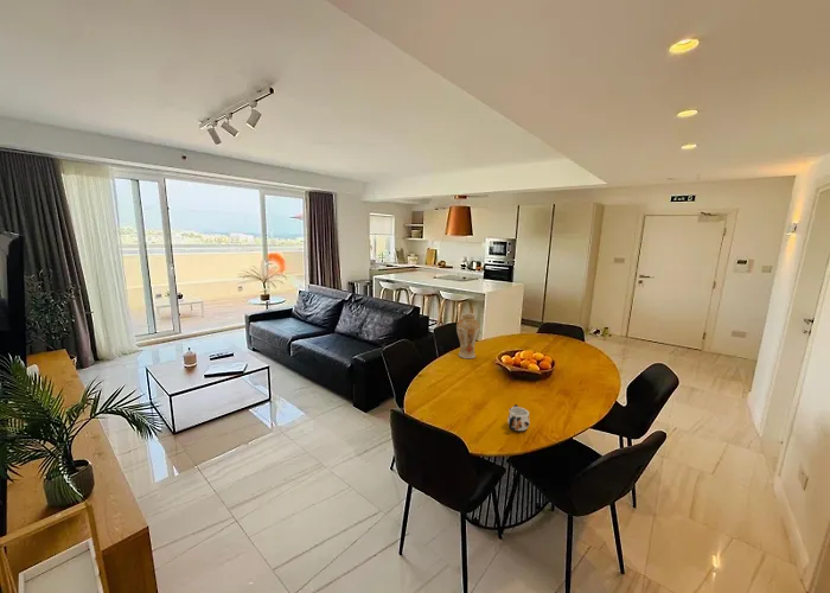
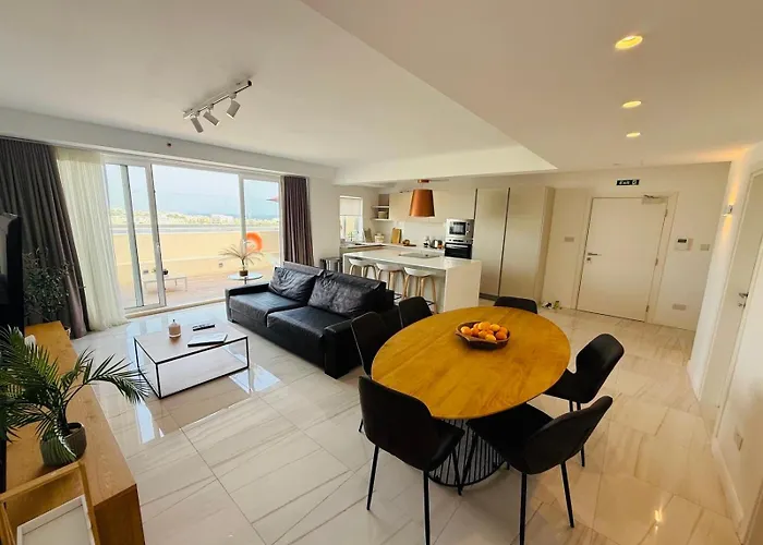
- vase [455,312,481,359]
- mug [506,403,531,432]
